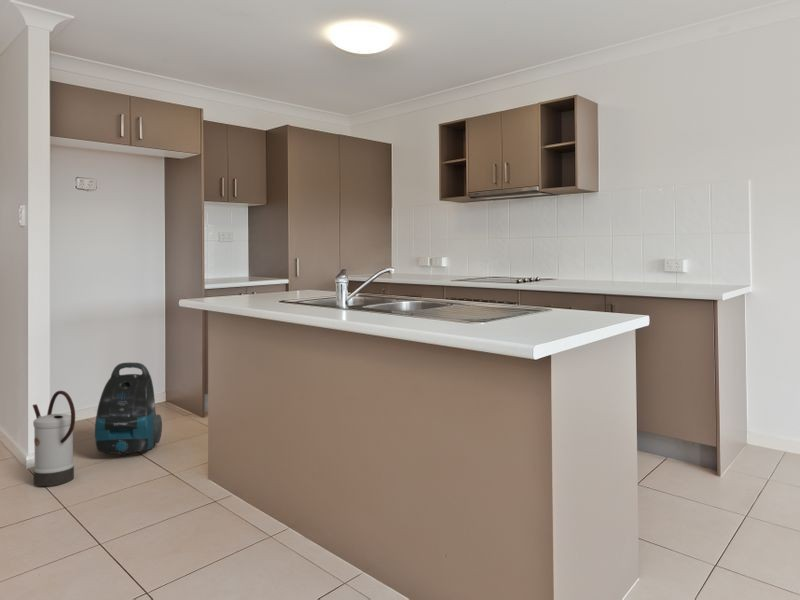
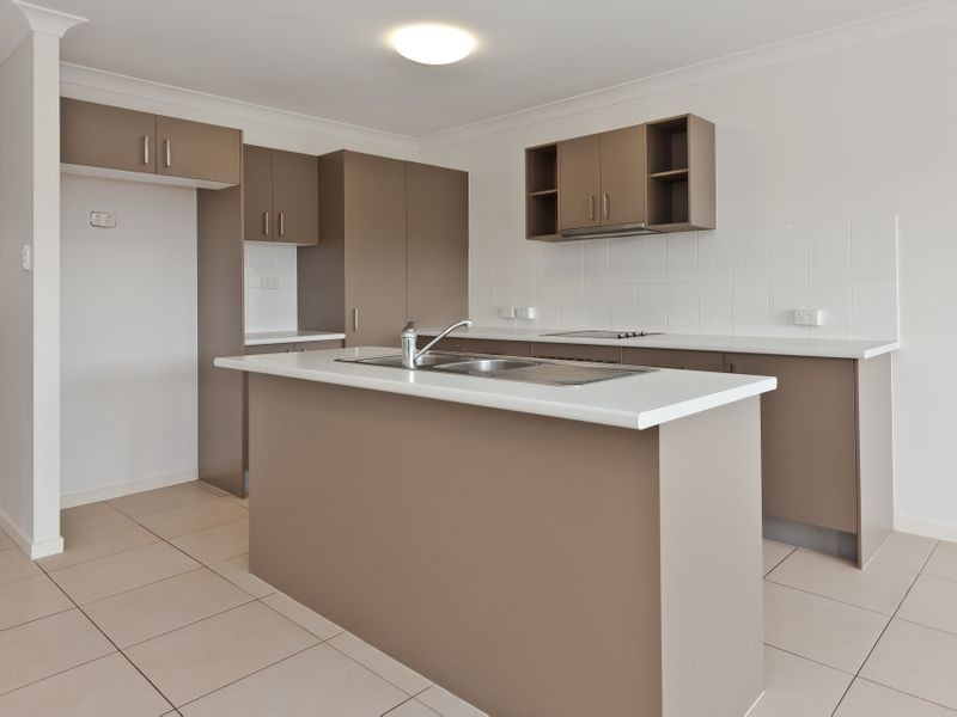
- vacuum cleaner [94,362,163,457]
- watering can [32,390,76,487]
